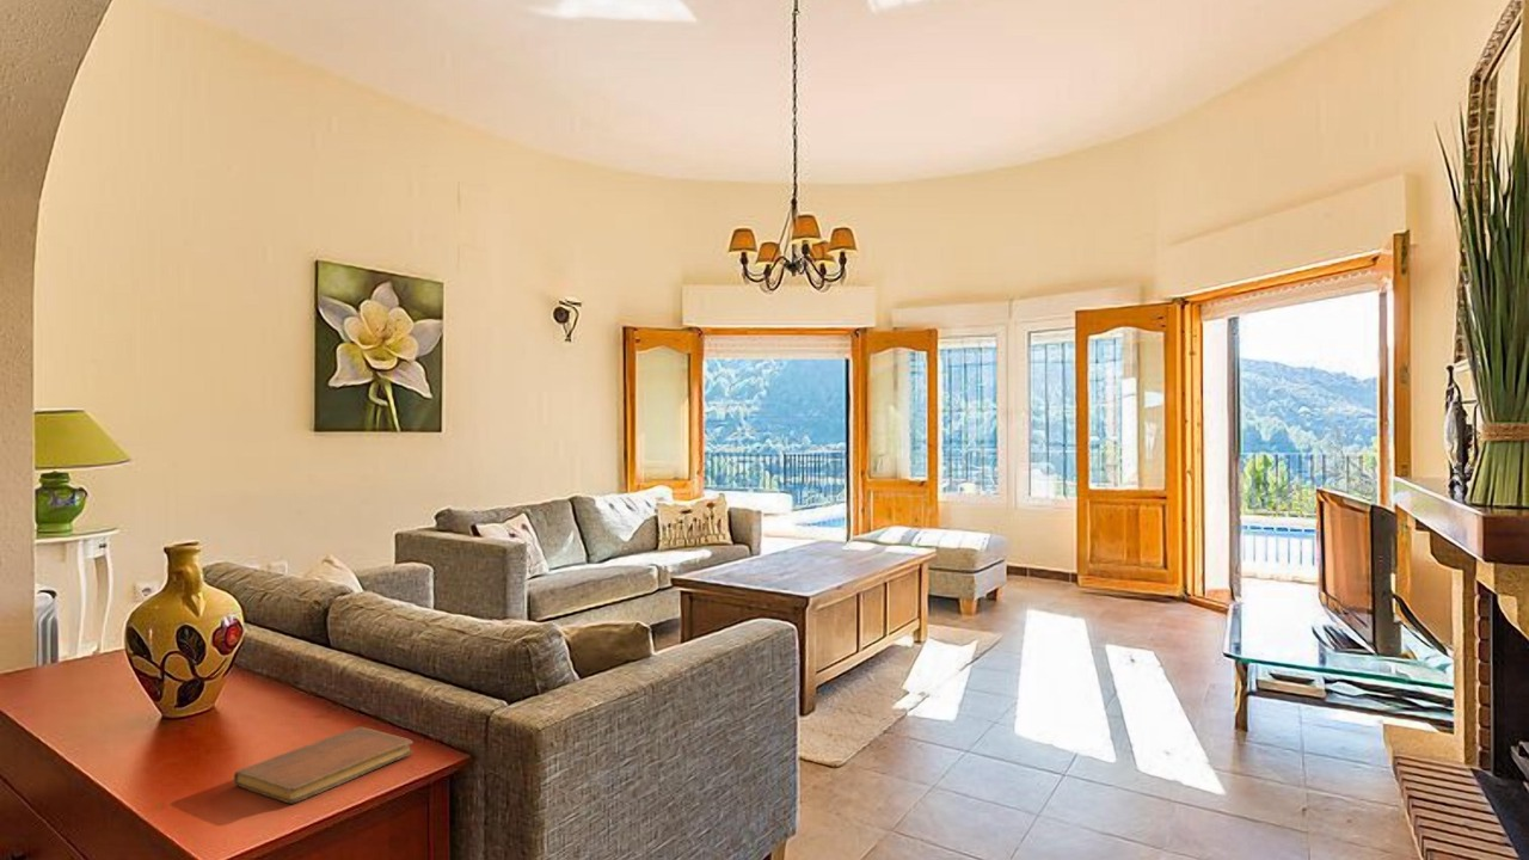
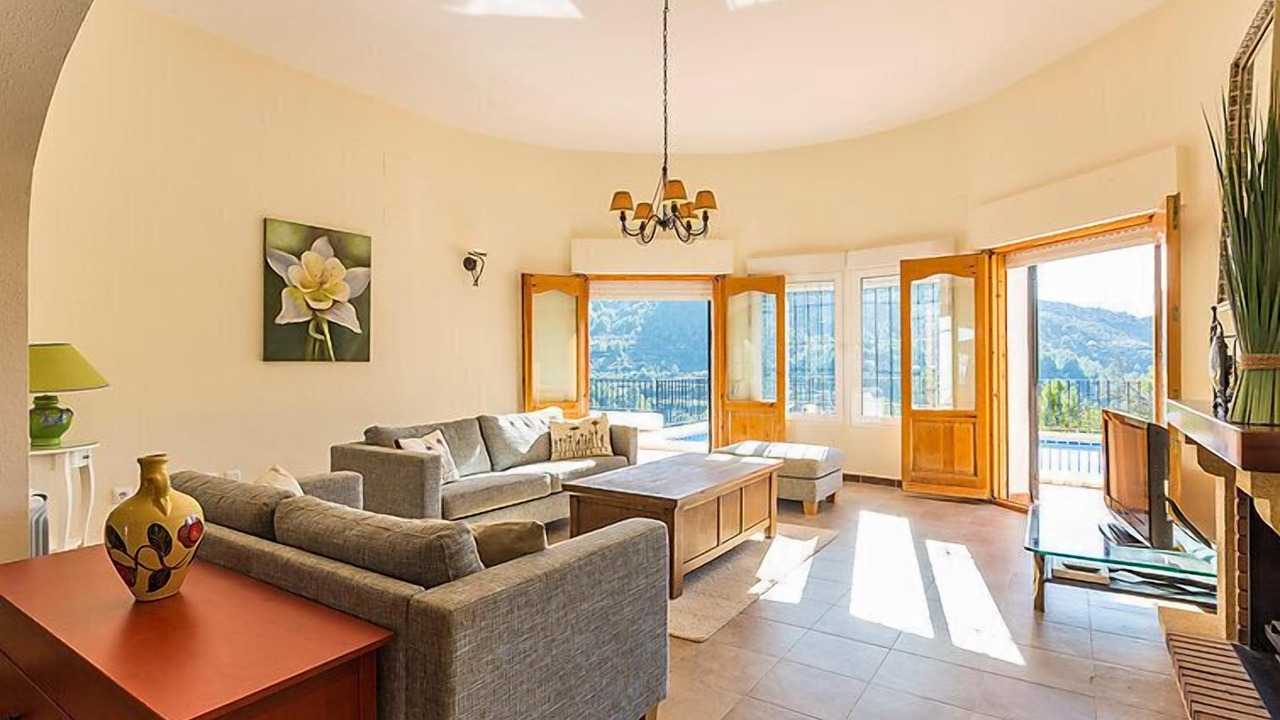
- notebook [233,726,415,805]
